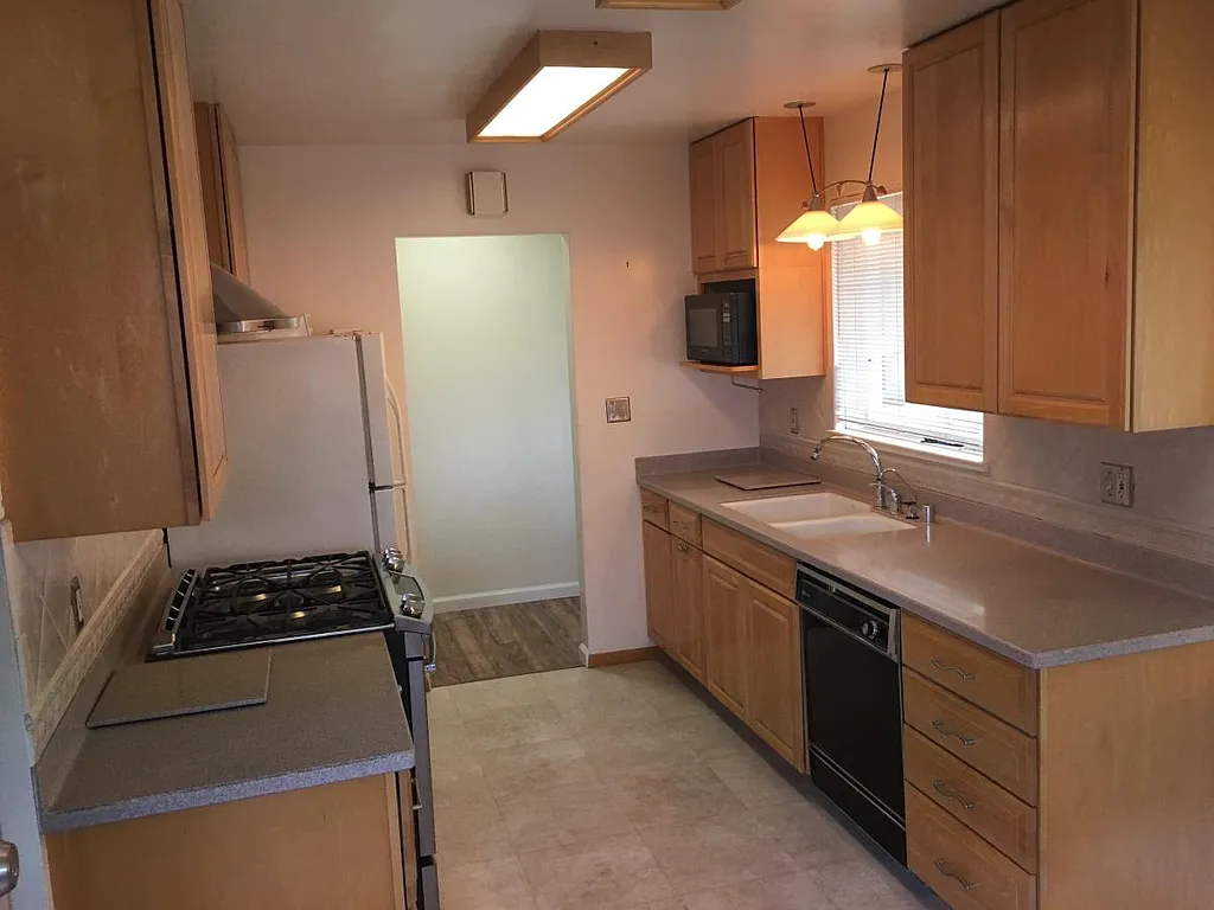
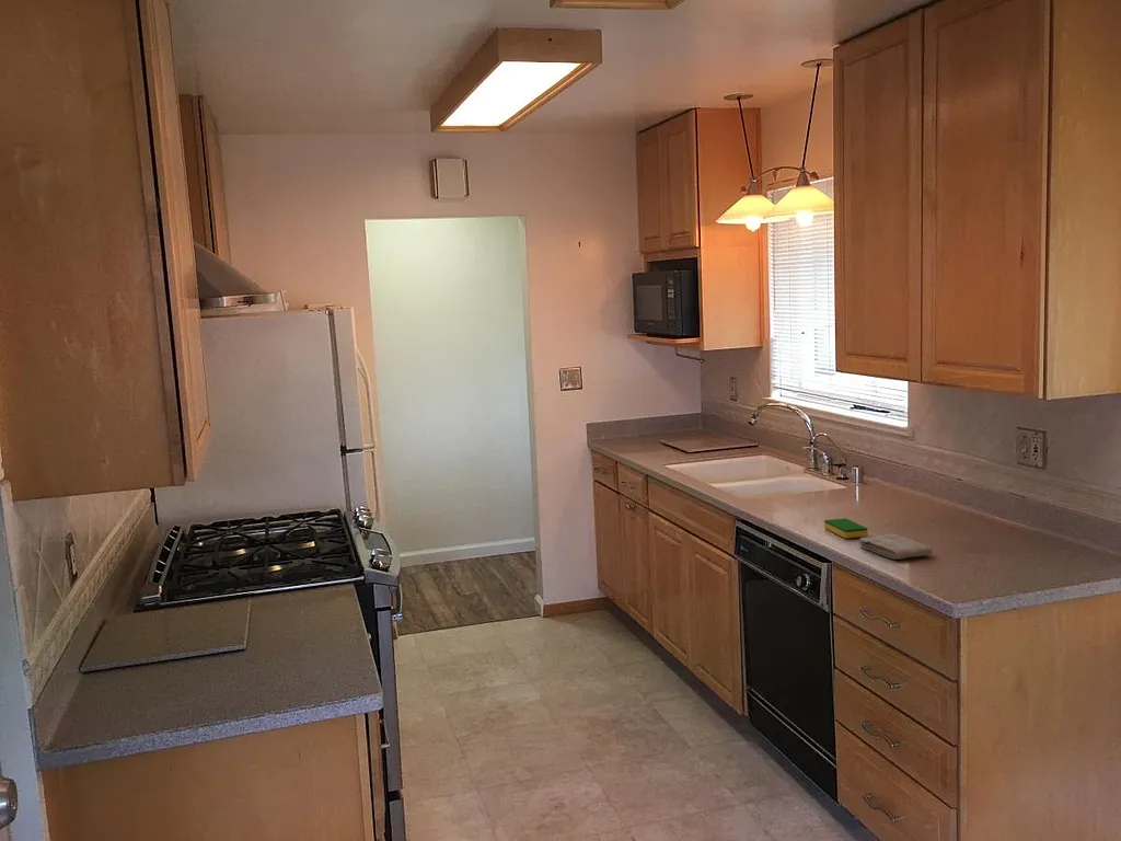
+ washcloth [857,532,933,561]
+ dish sponge [823,517,869,540]
